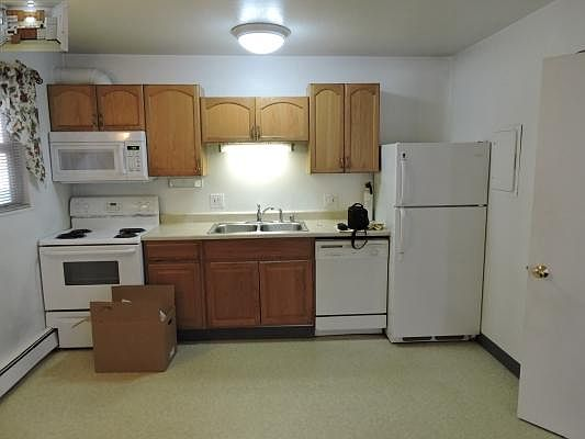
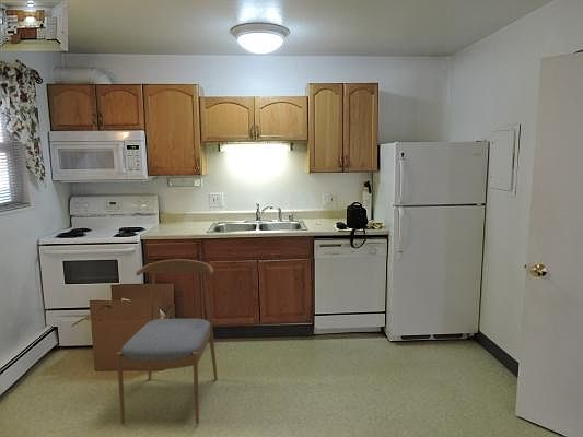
+ dining chair [116,258,219,425]
